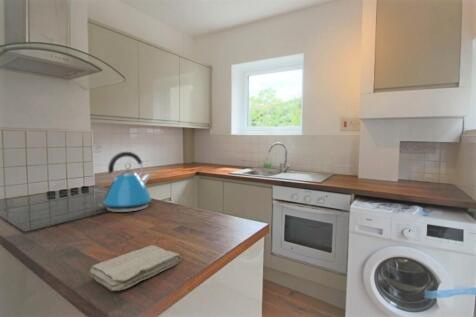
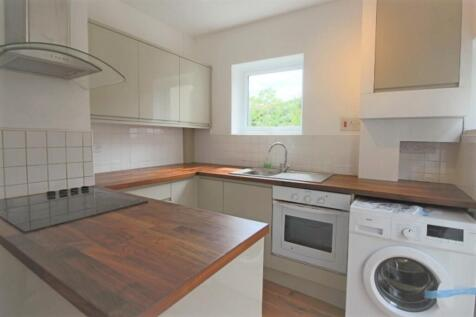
- kettle [98,151,152,213]
- washcloth [89,244,183,292]
